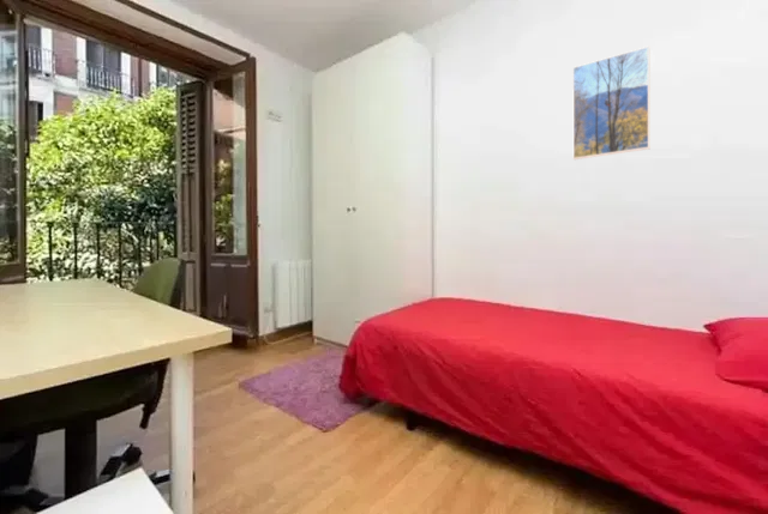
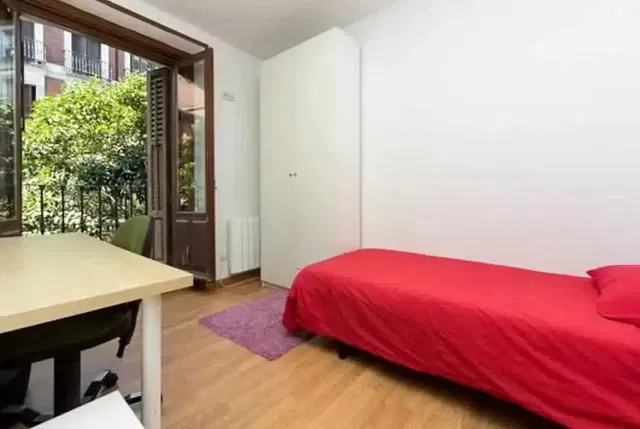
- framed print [571,46,652,161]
